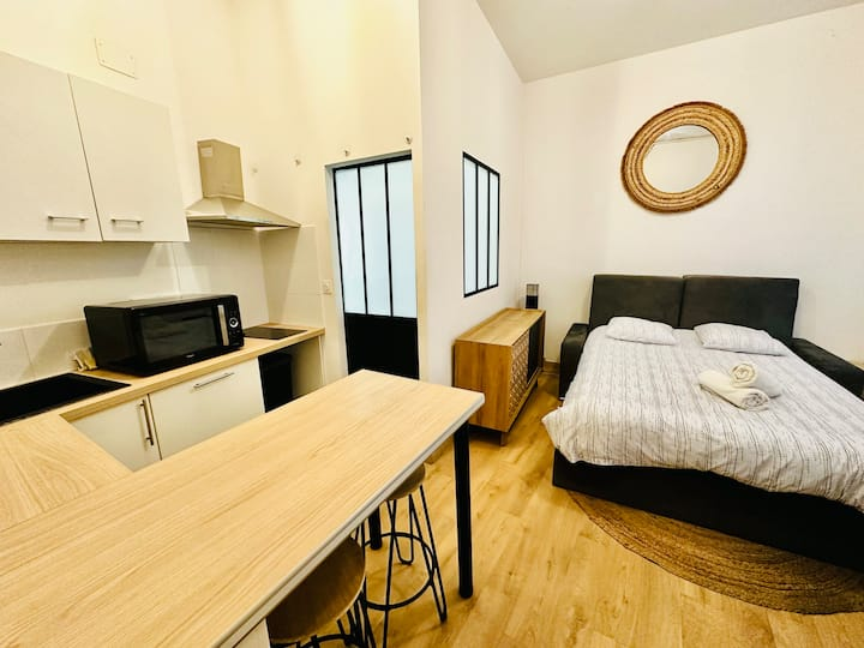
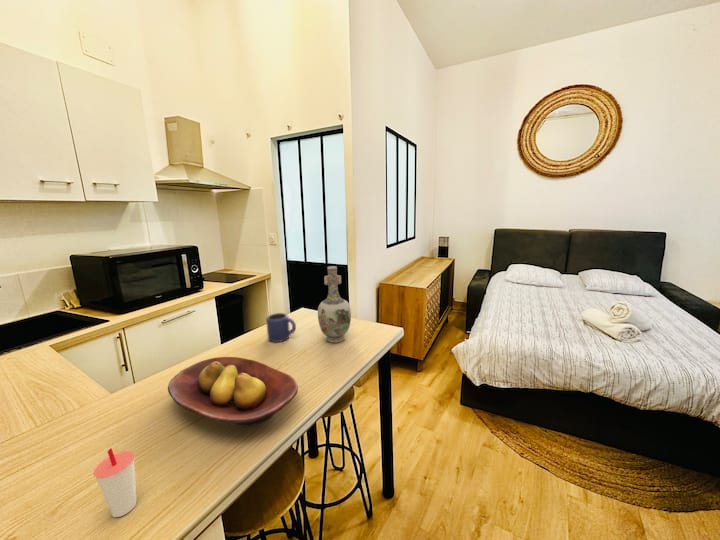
+ vase [317,265,352,344]
+ cup [92,447,138,518]
+ fruit bowl [167,356,299,426]
+ mug [265,312,297,343]
